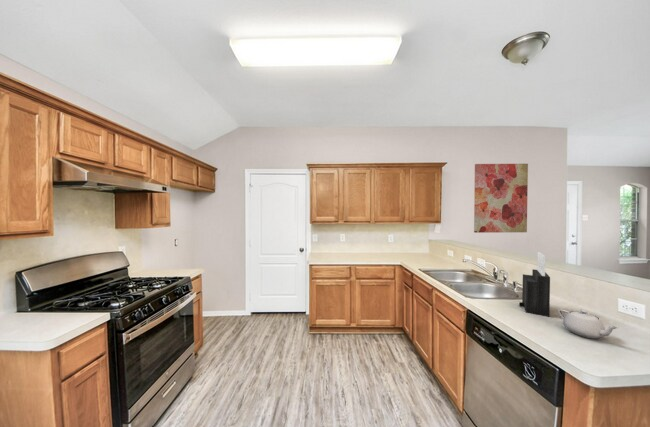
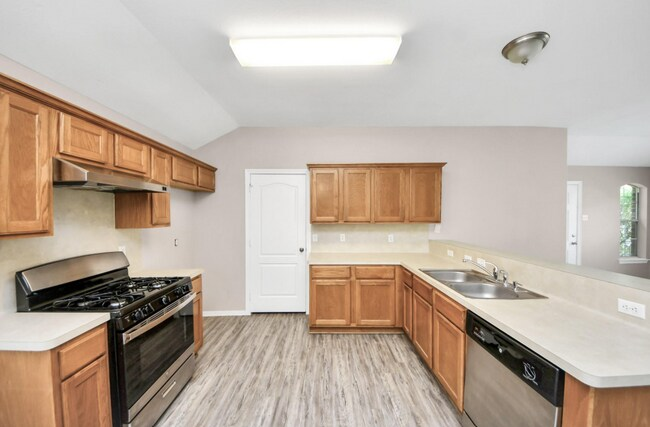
- wall art [473,163,529,234]
- teapot [557,308,619,340]
- knife block [518,251,551,318]
